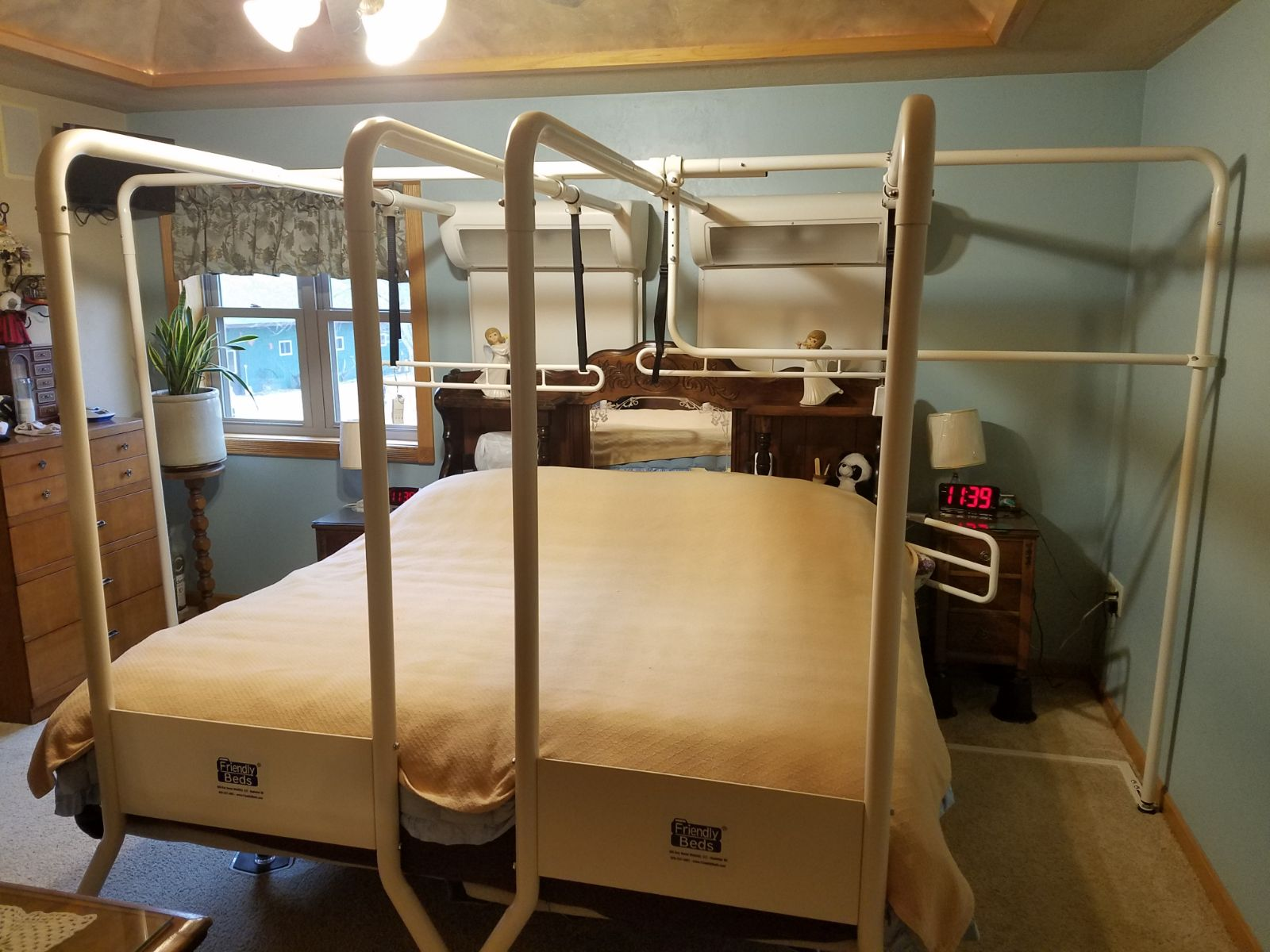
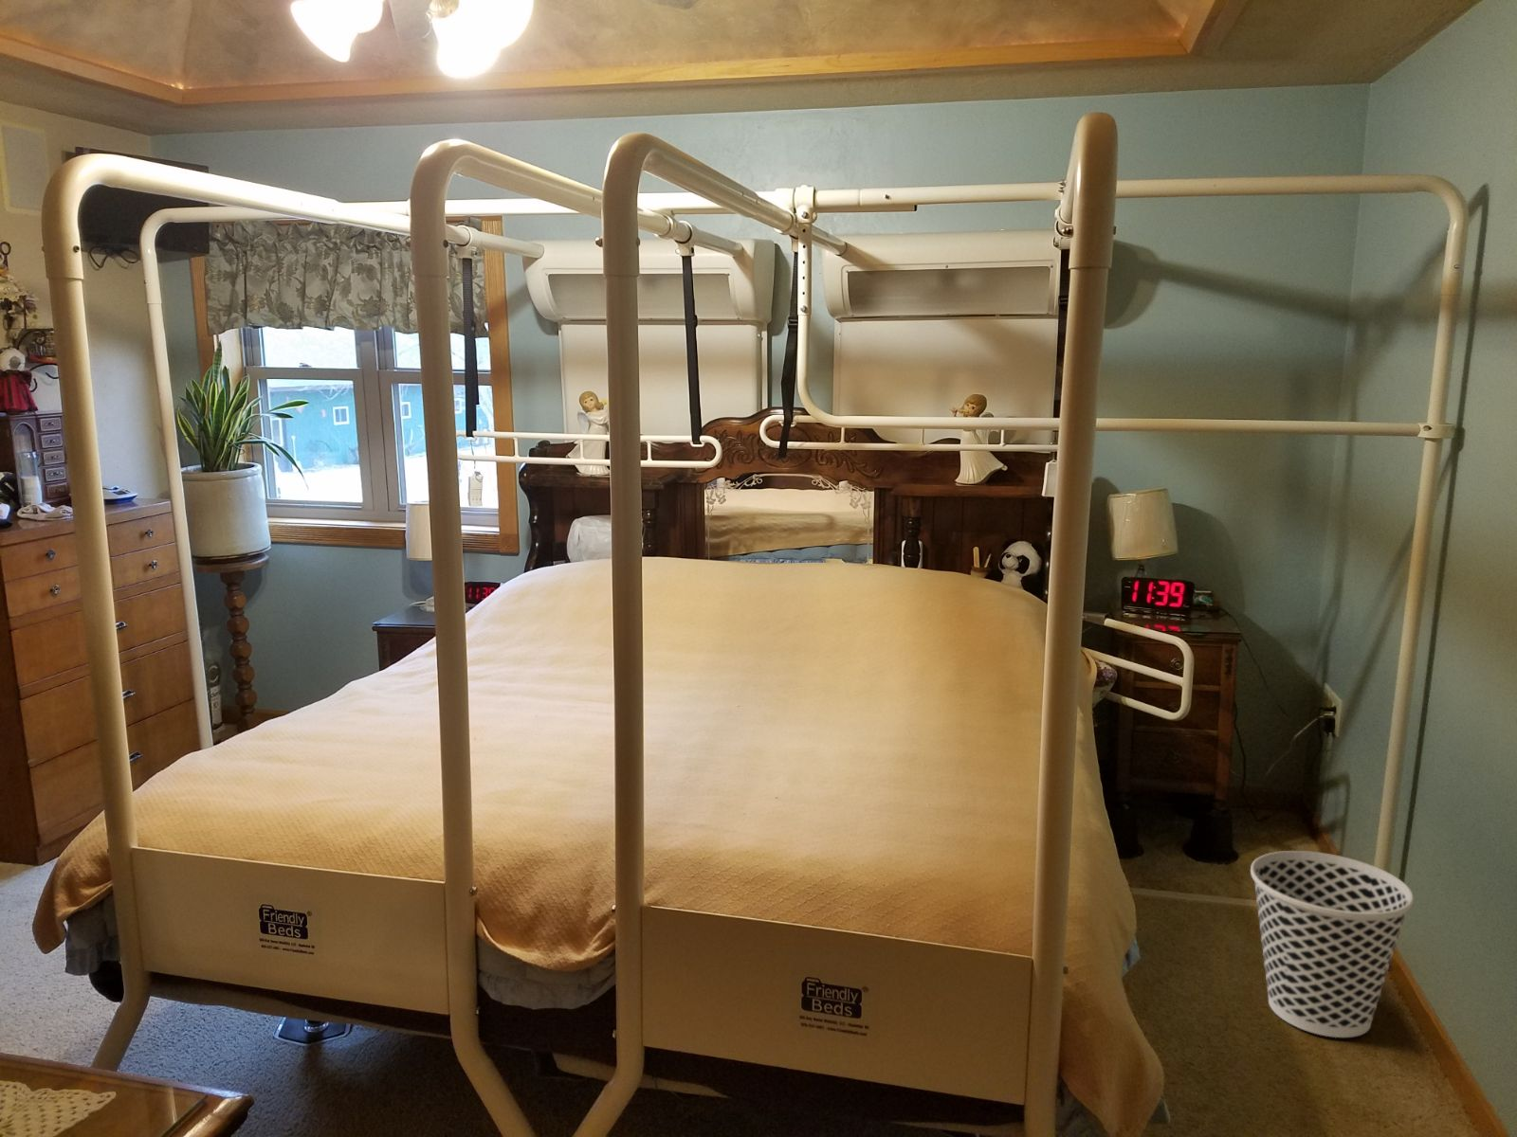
+ wastebasket [1249,850,1414,1038]
